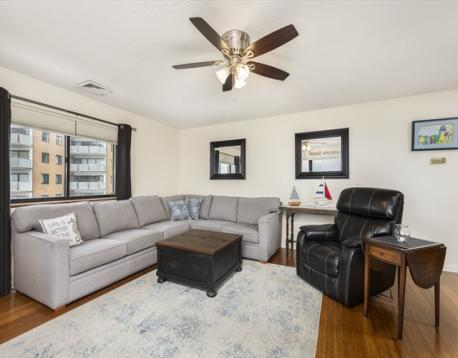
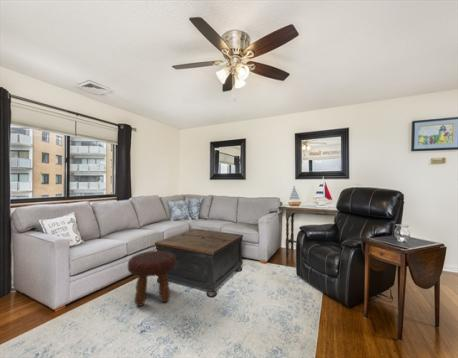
+ footstool [127,250,178,307]
